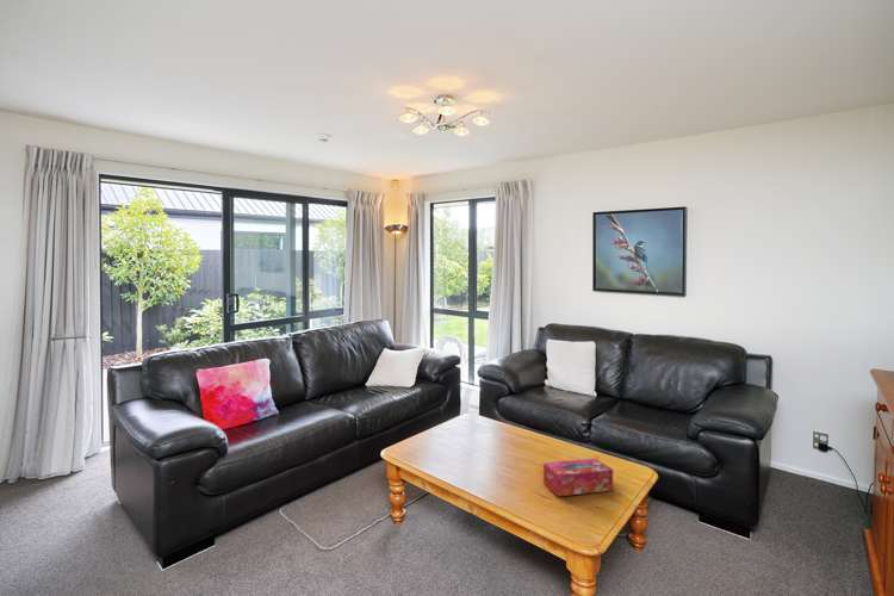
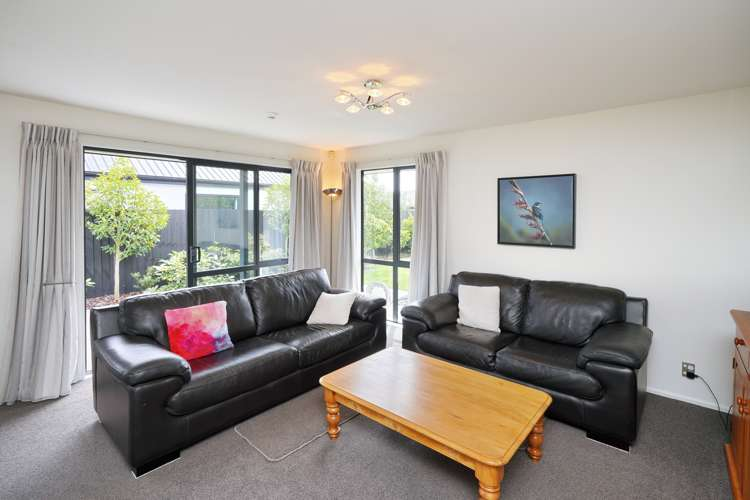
- tissue box [542,458,614,497]
